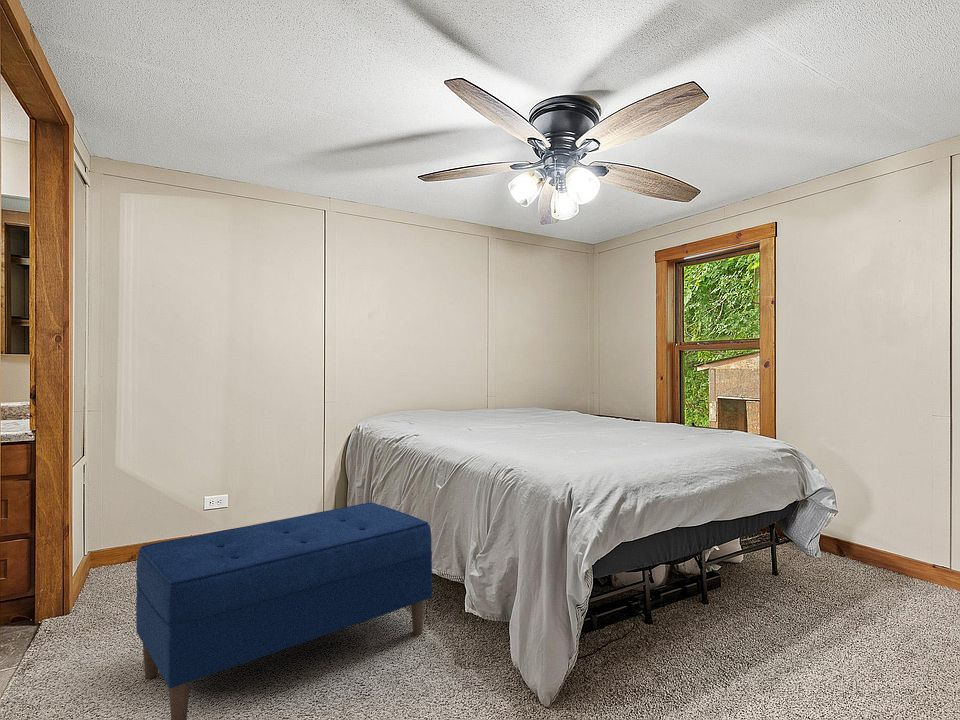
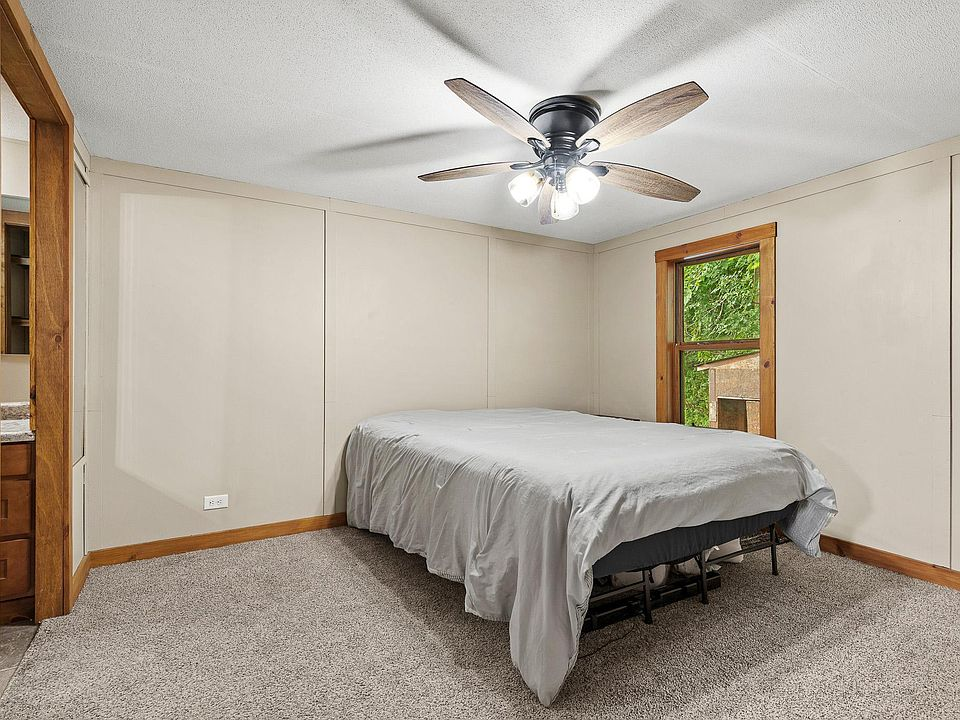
- bench [135,502,433,720]
